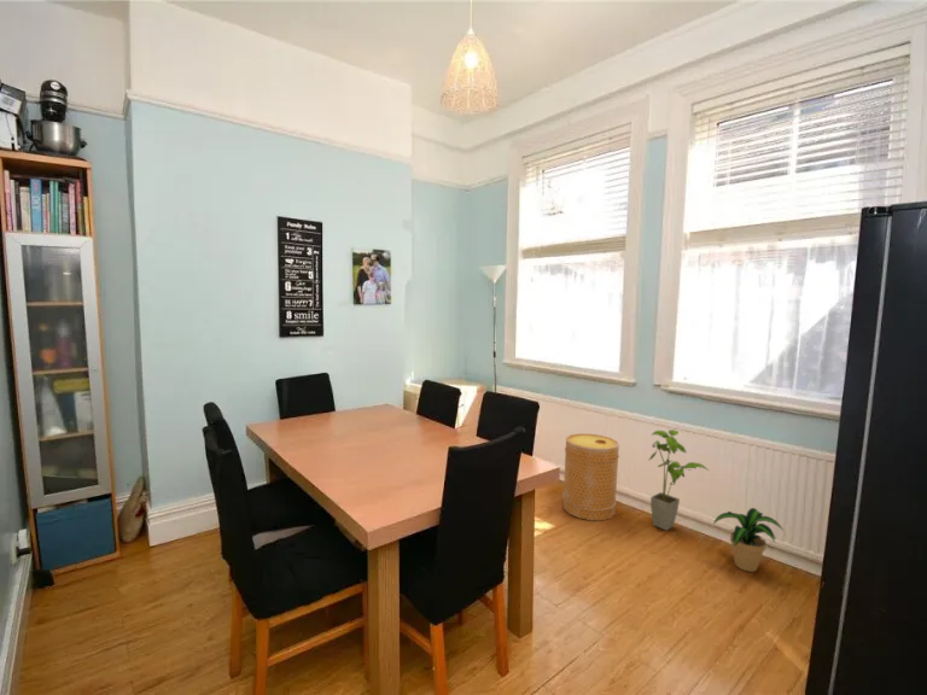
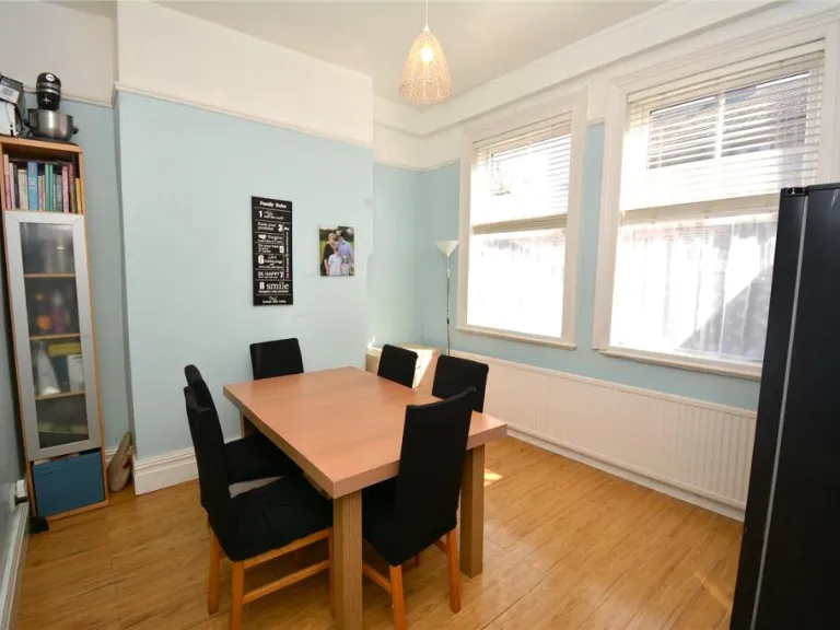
- basket [561,432,620,521]
- potted plant [712,507,787,573]
- house plant [647,428,710,532]
